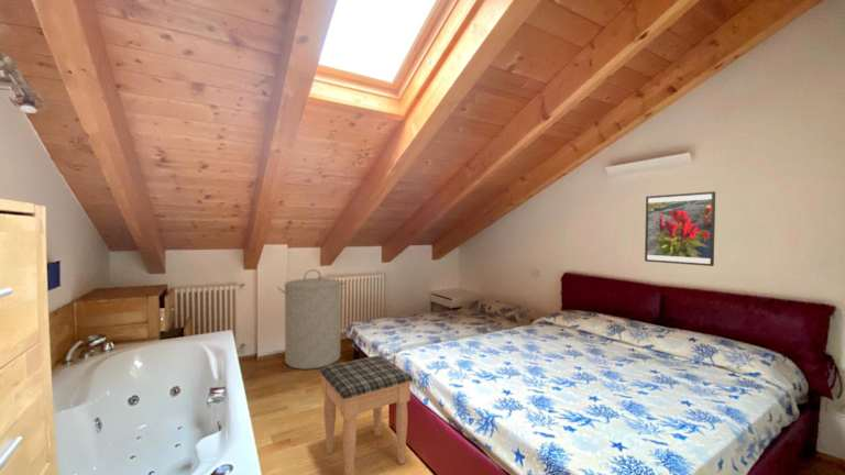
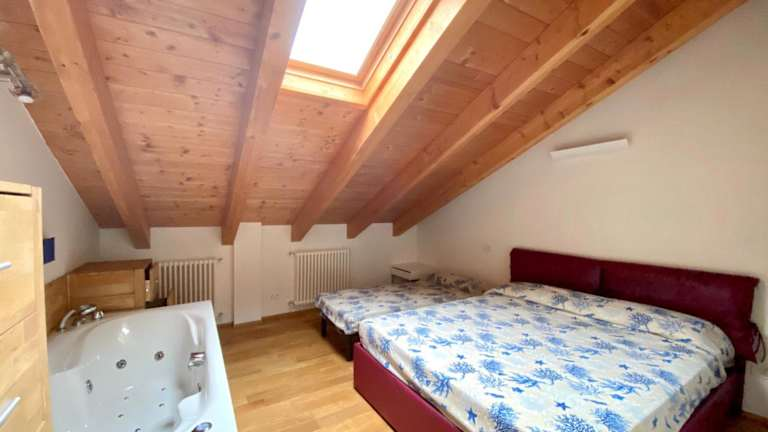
- footstool [318,354,414,475]
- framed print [644,190,716,267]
- laundry hamper [276,268,347,371]
